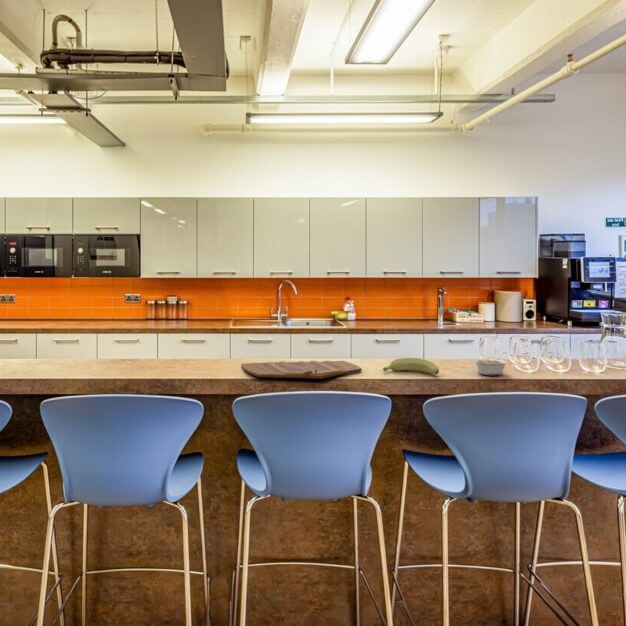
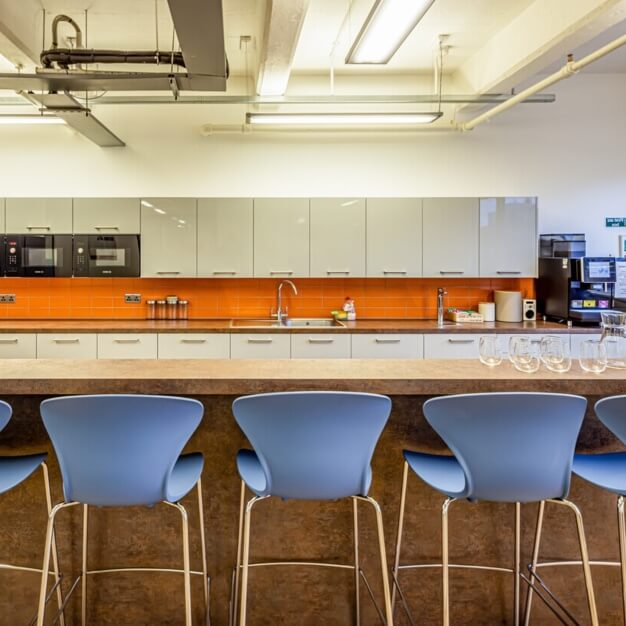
- legume [473,358,509,376]
- banana [382,357,440,375]
- cutting board [241,360,363,379]
